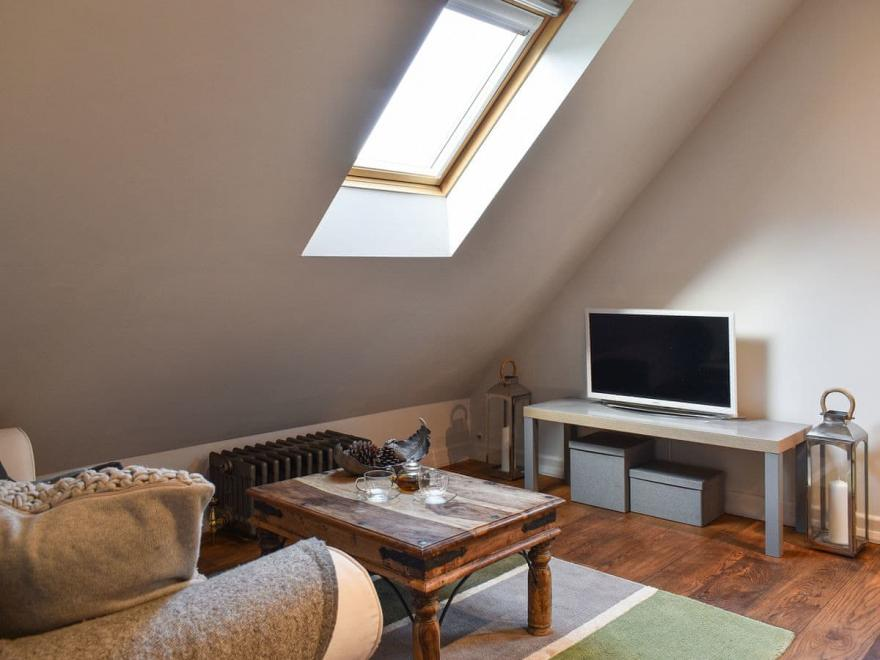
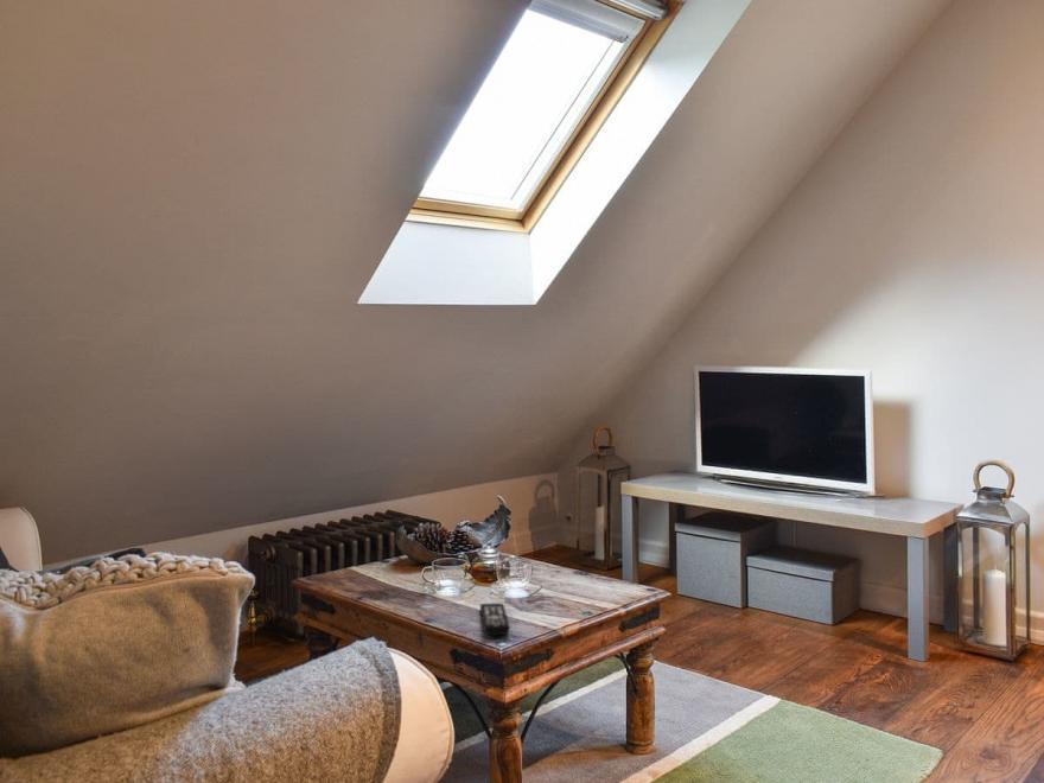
+ remote control [479,601,511,636]
